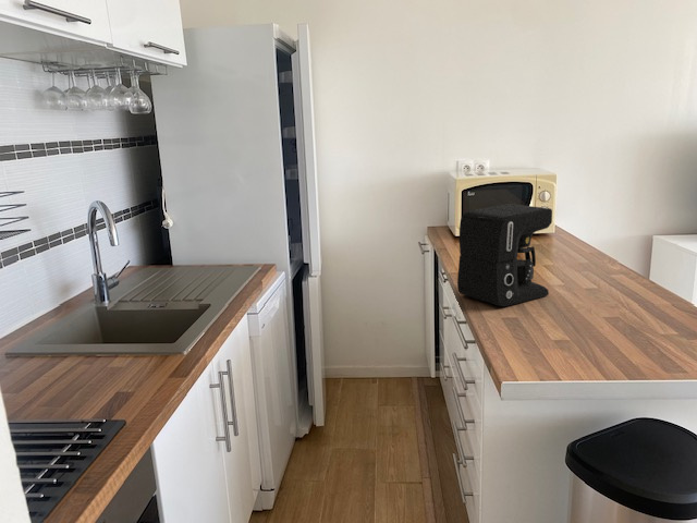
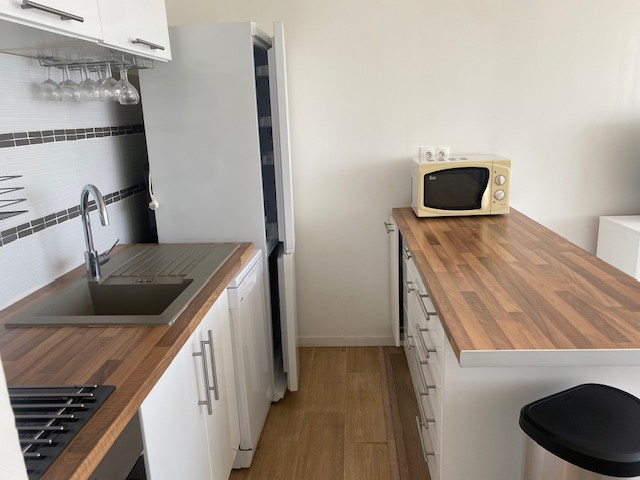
- coffee maker [456,203,553,307]
